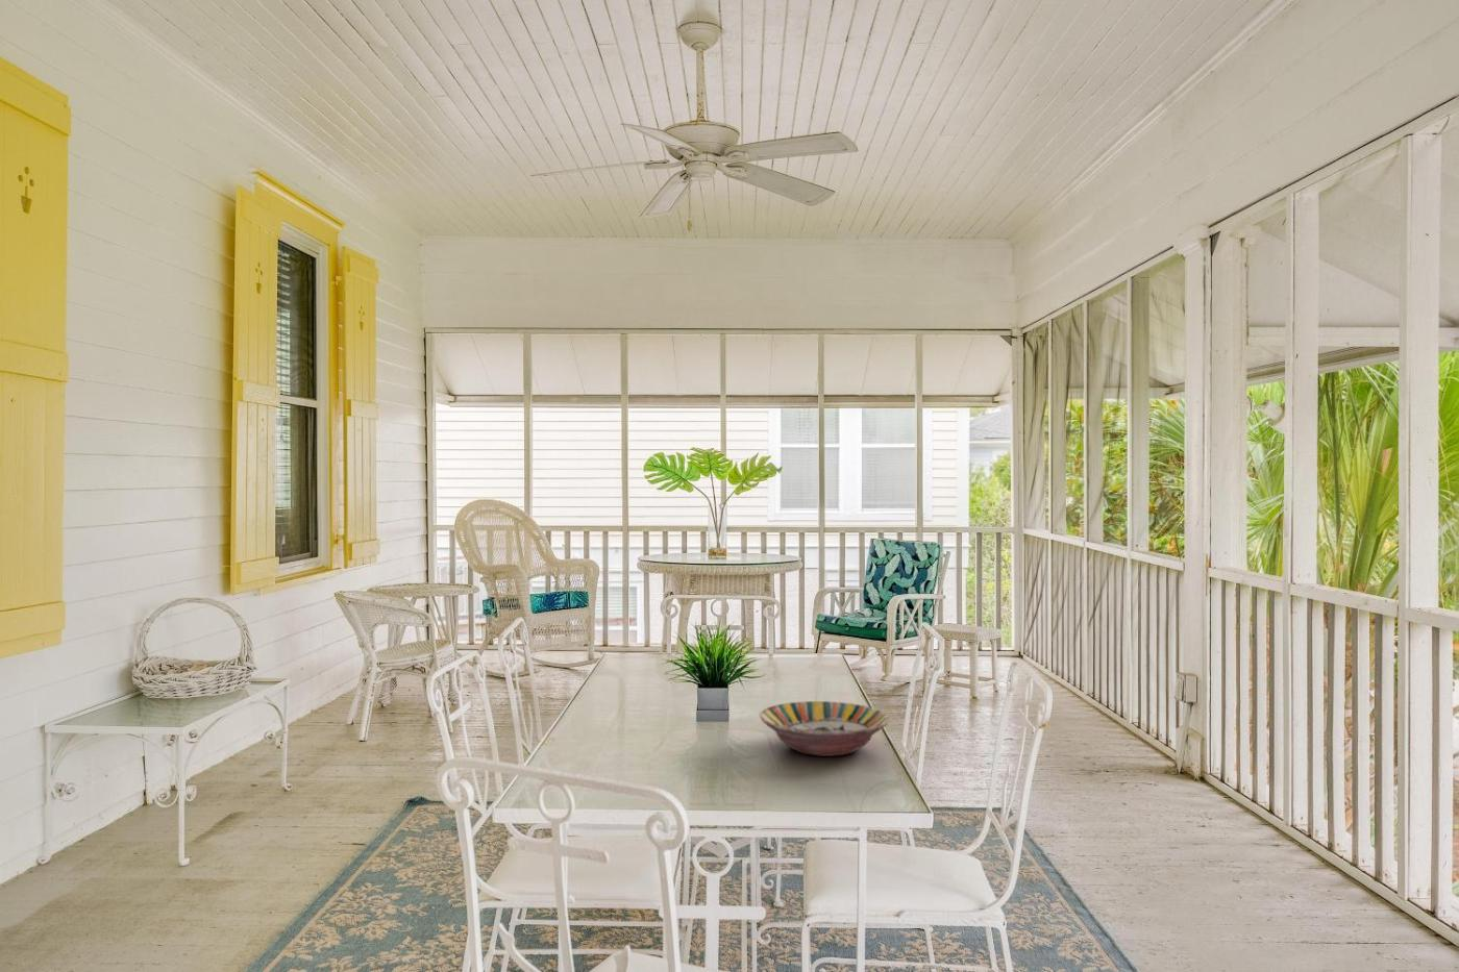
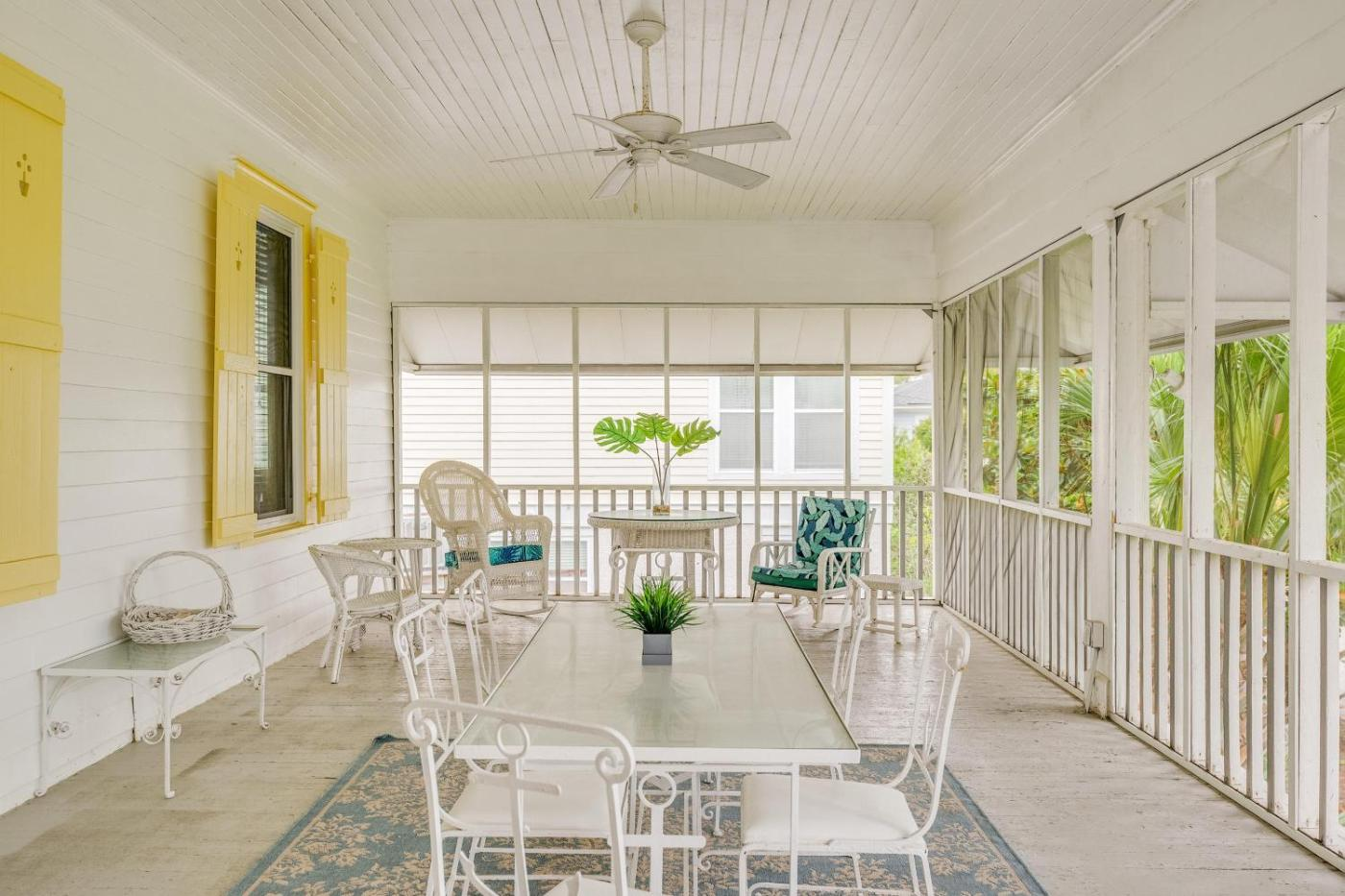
- serving bowl [758,700,891,757]
